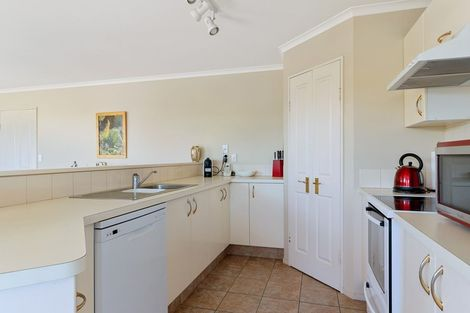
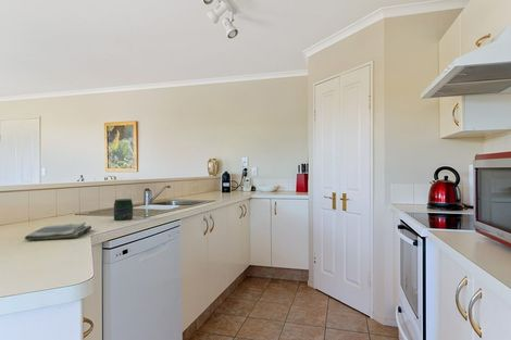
+ dish towel [24,222,92,241]
+ jar [113,198,134,222]
